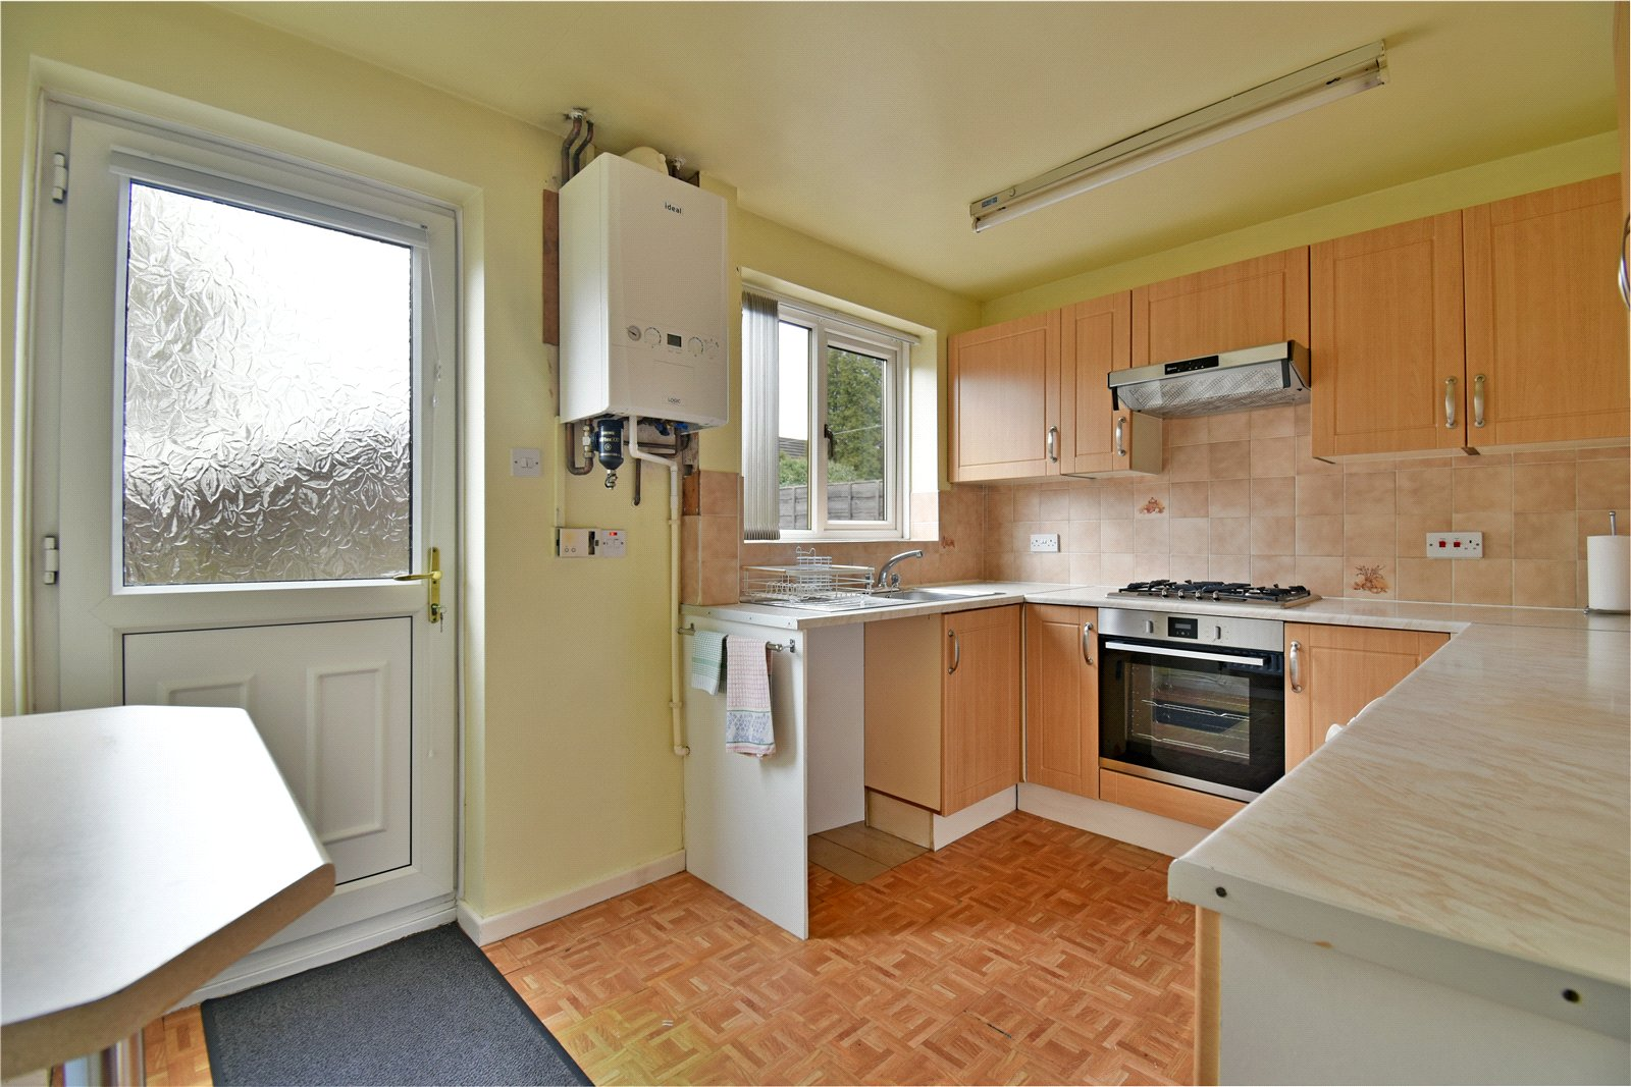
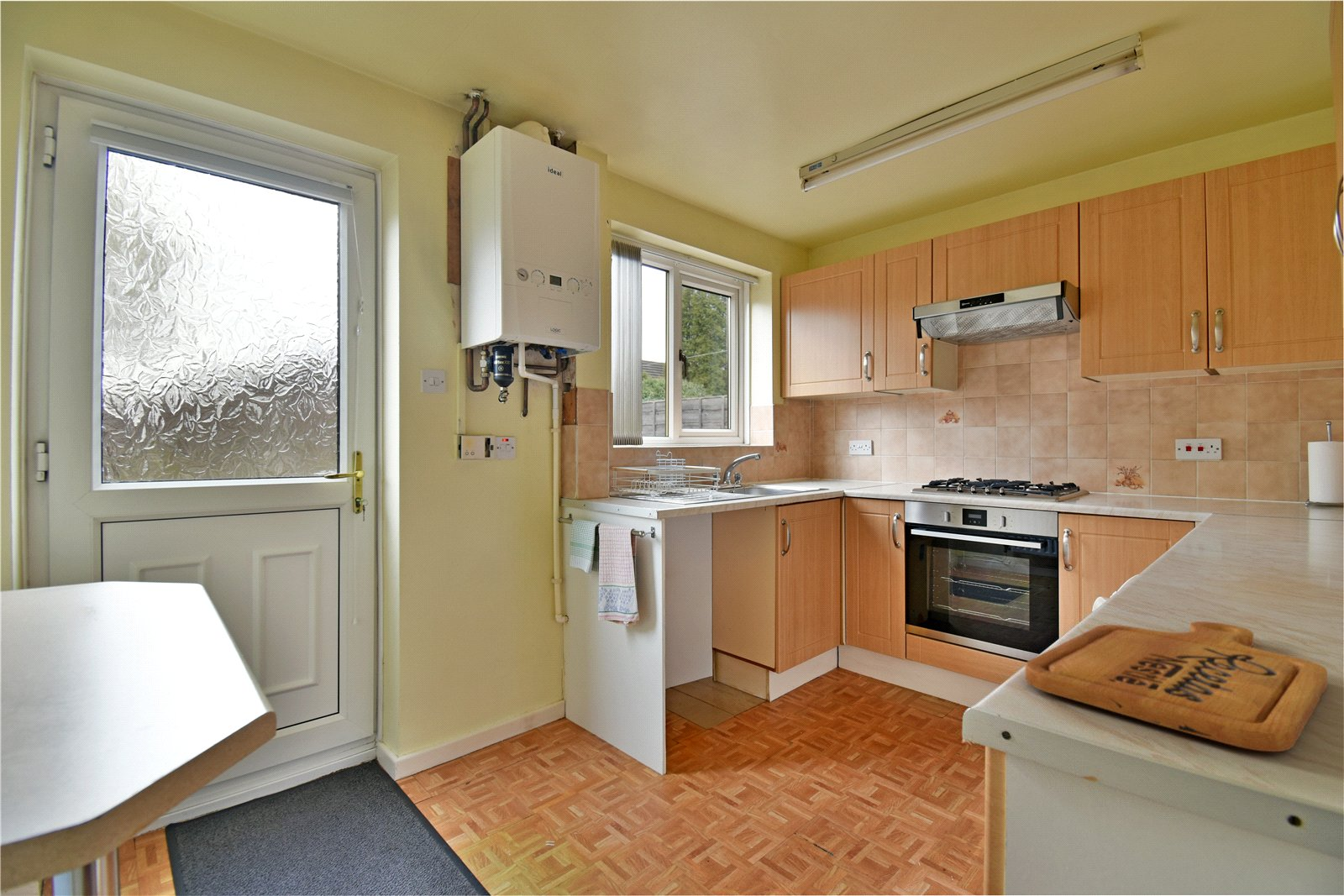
+ cutting board [1025,621,1328,752]
